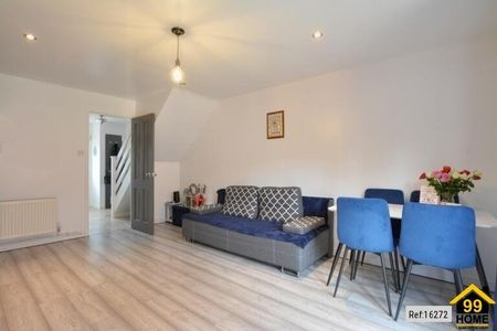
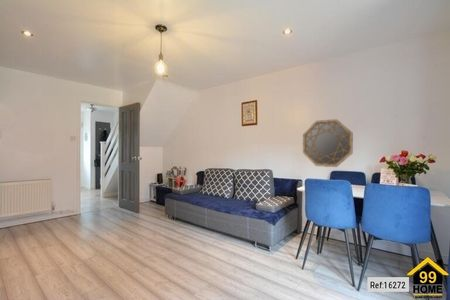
+ home mirror [302,118,354,168]
